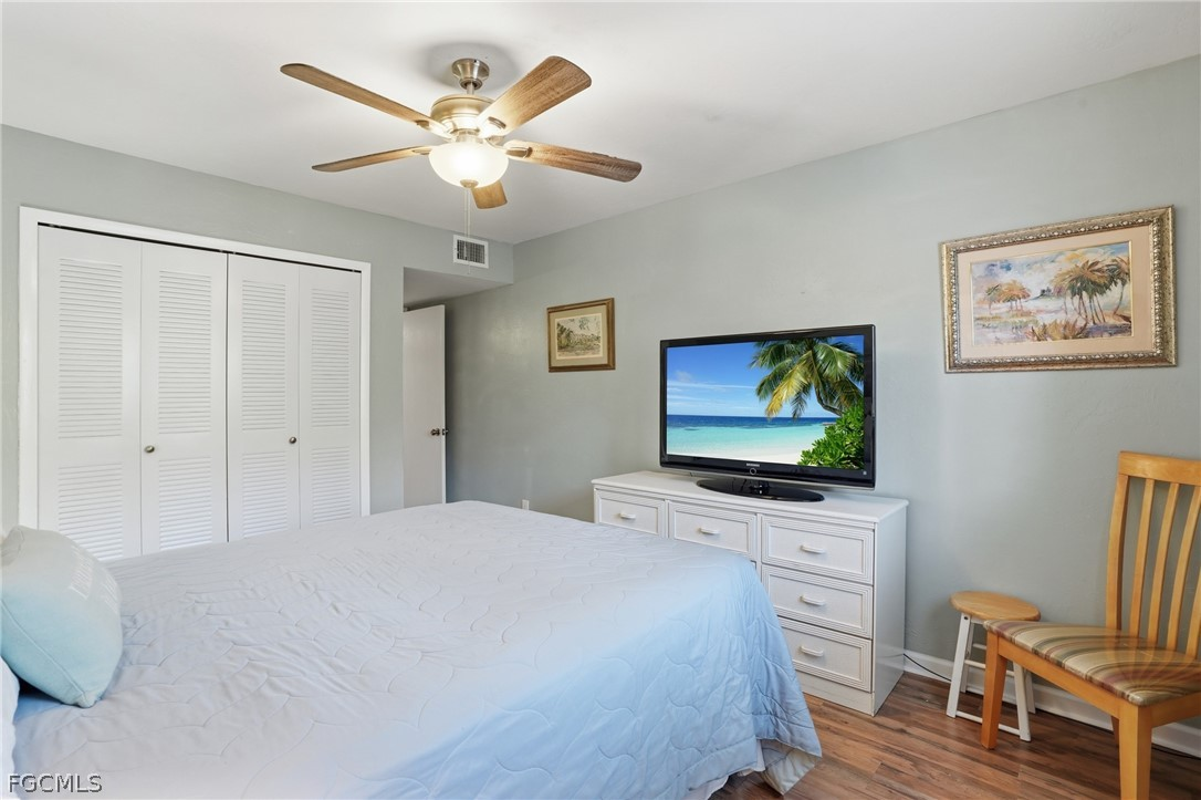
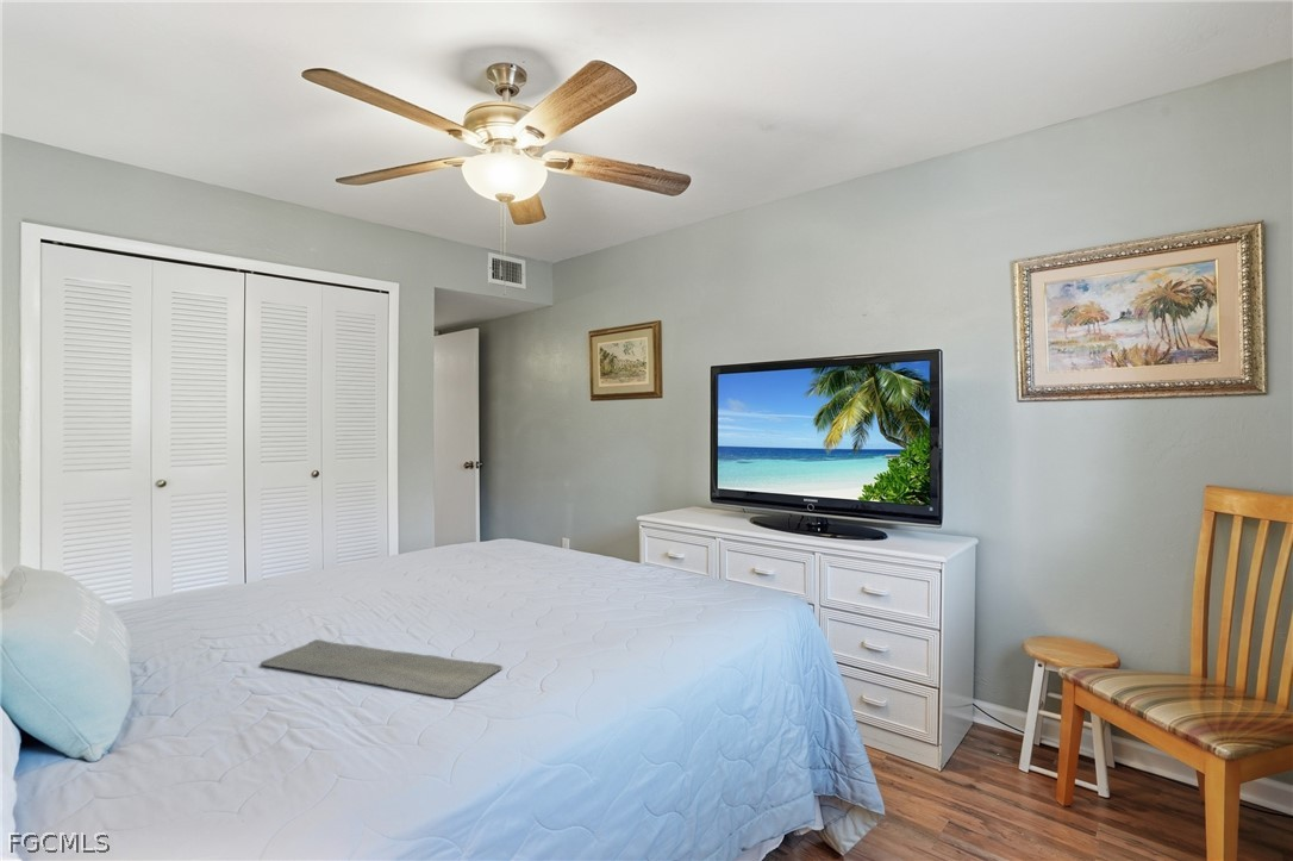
+ bath mat [260,638,504,699]
